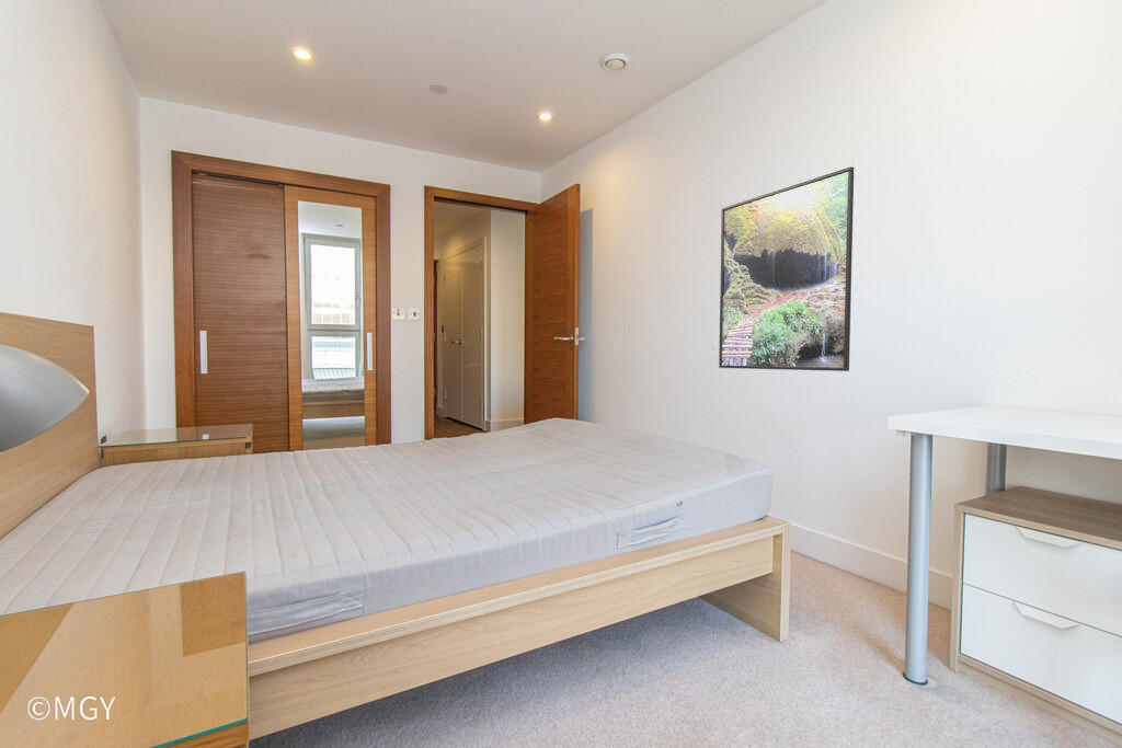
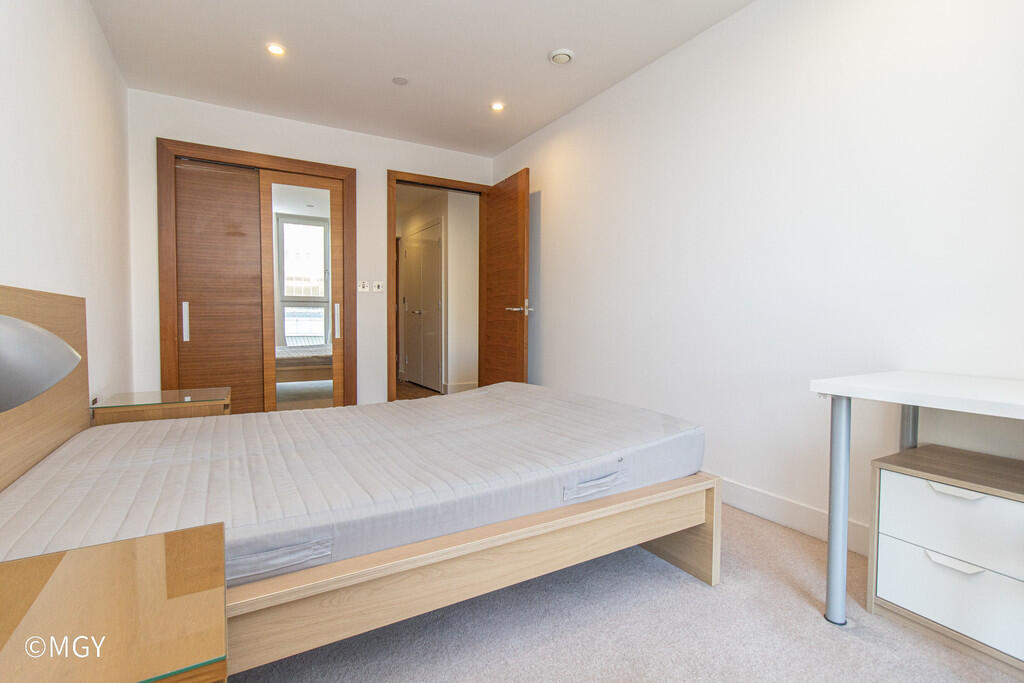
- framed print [718,165,855,372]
